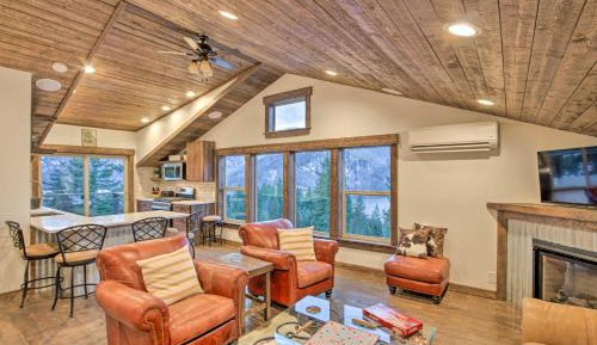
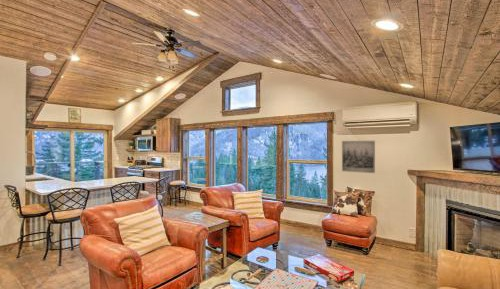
+ wall art [341,140,376,174]
